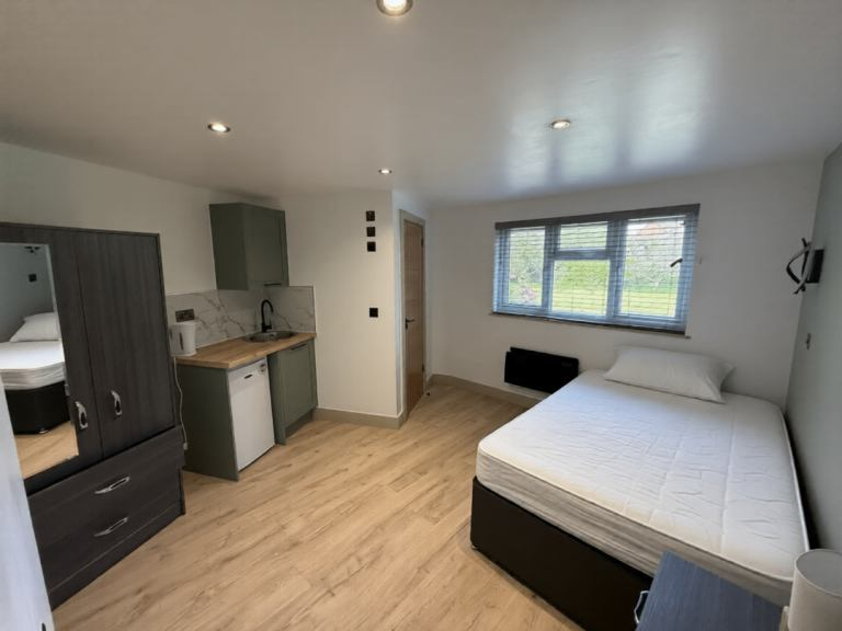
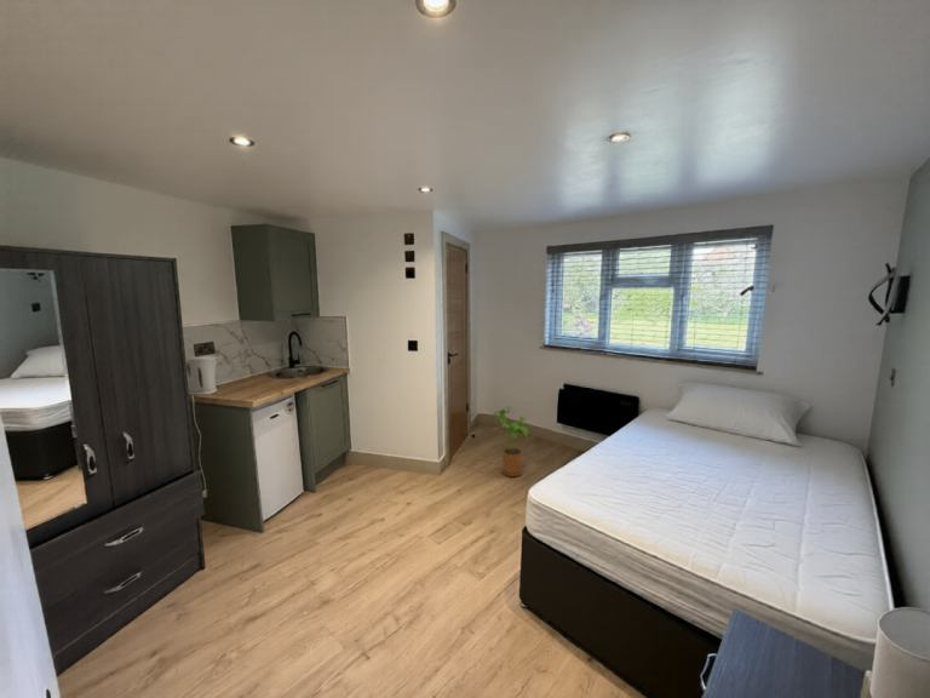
+ house plant [489,405,529,477]
